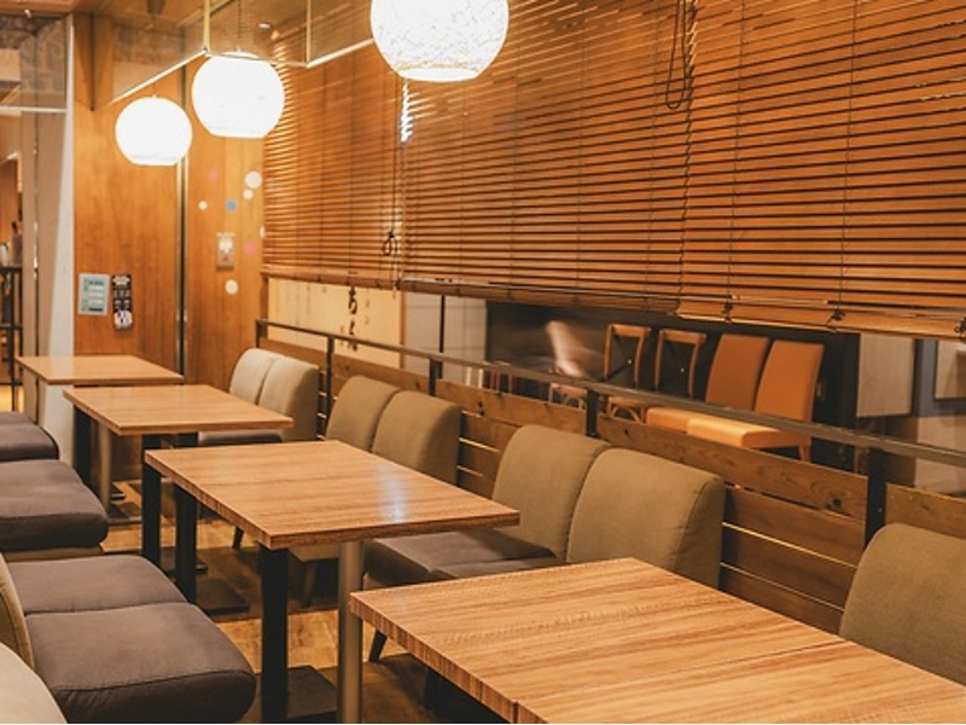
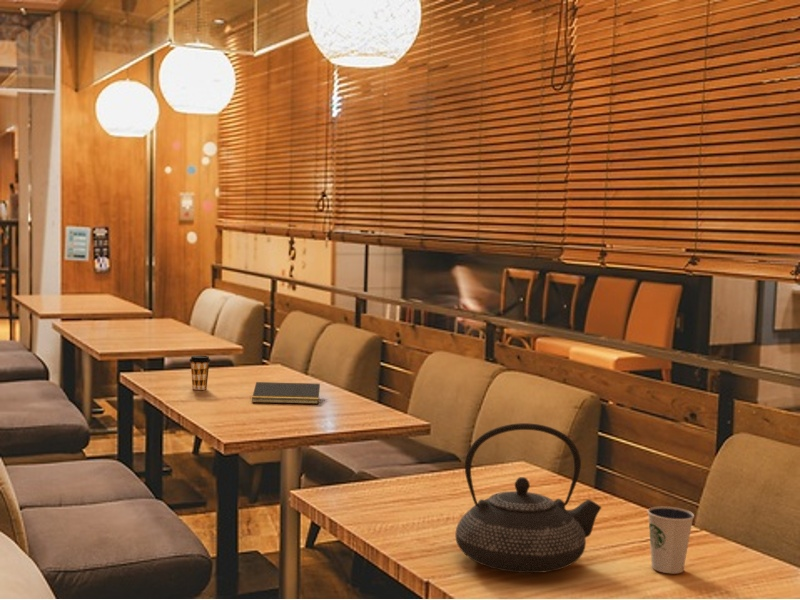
+ coffee cup [189,354,211,391]
+ dixie cup [646,505,695,574]
+ teapot [454,422,602,574]
+ notepad [251,381,321,405]
